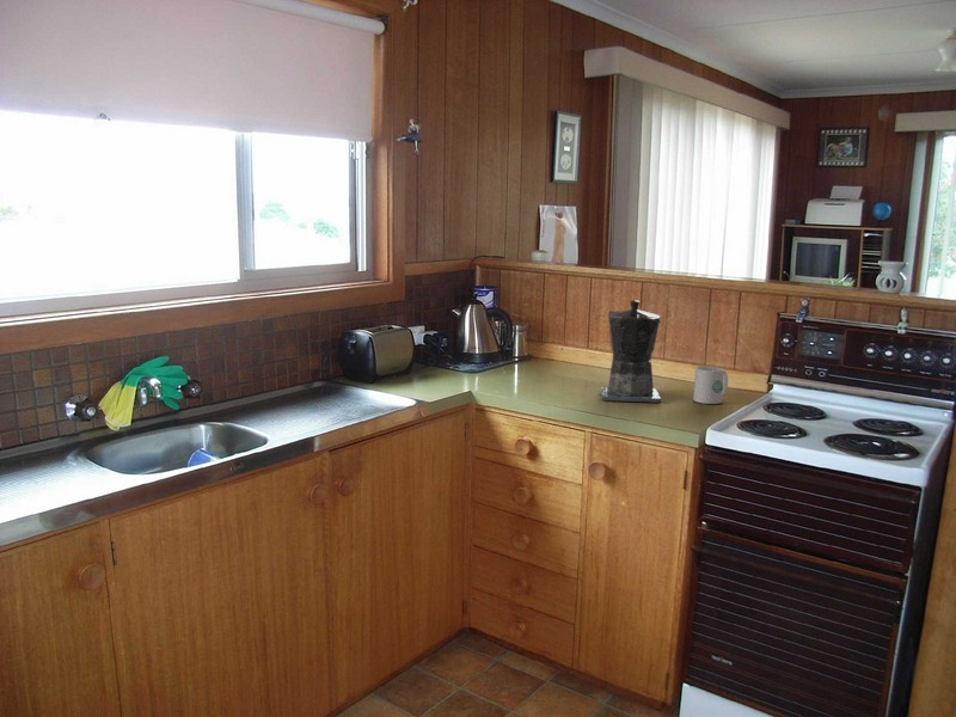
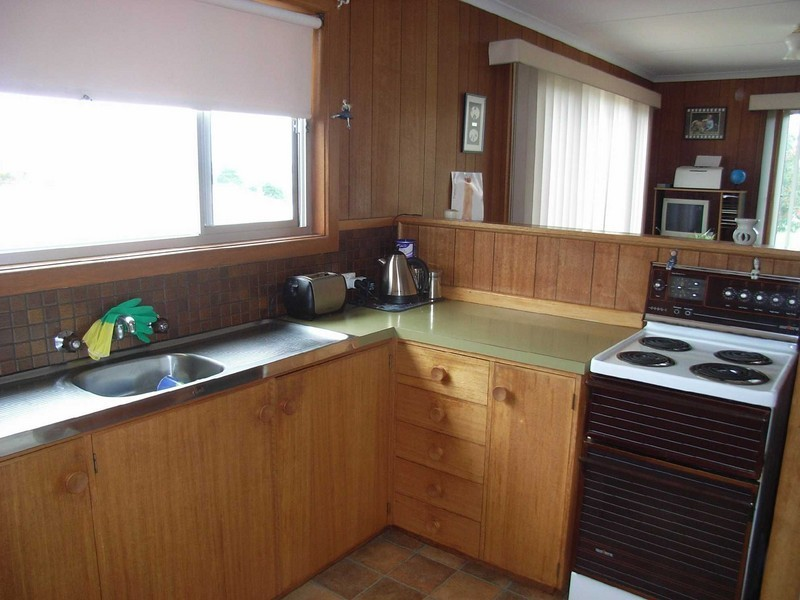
- coffee maker [599,299,662,404]
- mug [692,366,729,405]
